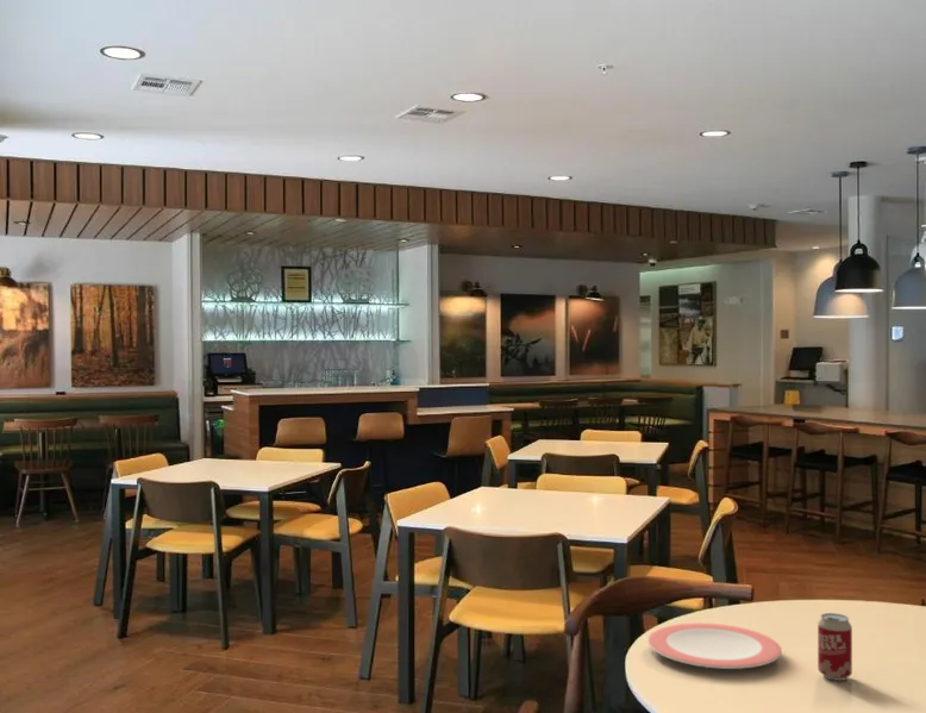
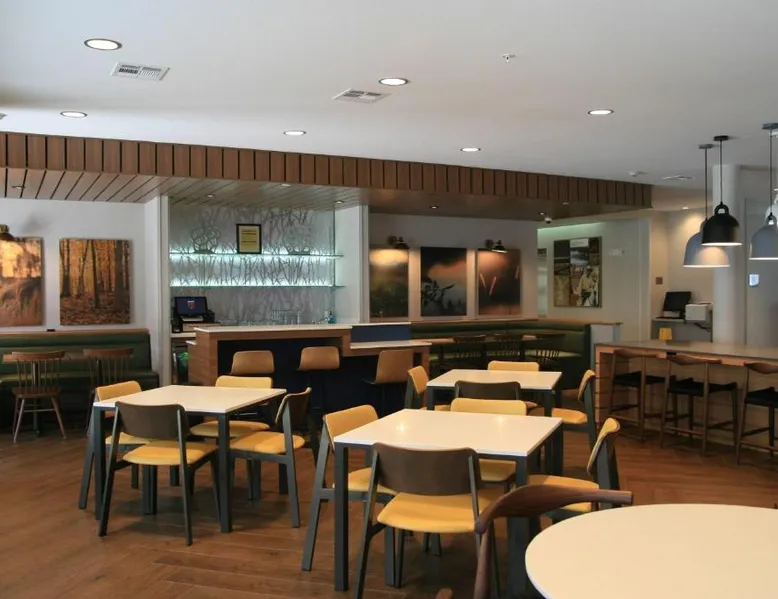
- beverage can [816,612,853,682]
- plate [646,623,783,670]
